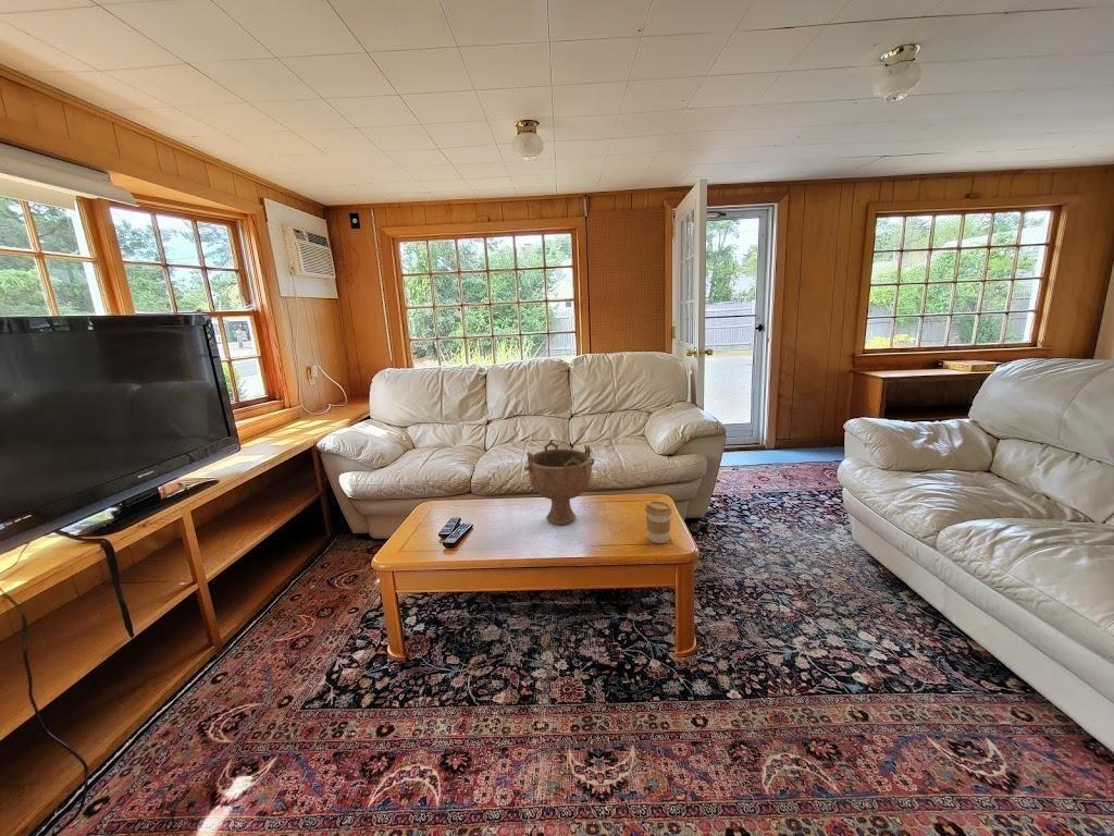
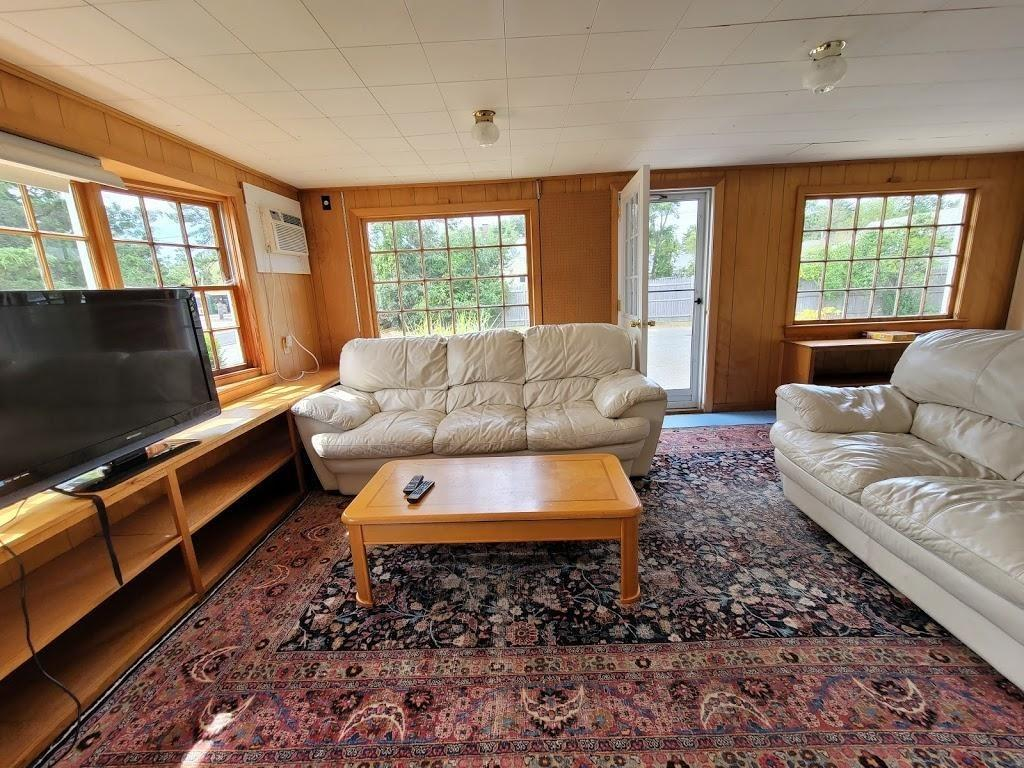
- decorative bowl [523,439,595,526]
- coffee cup [644,500,673,544]
